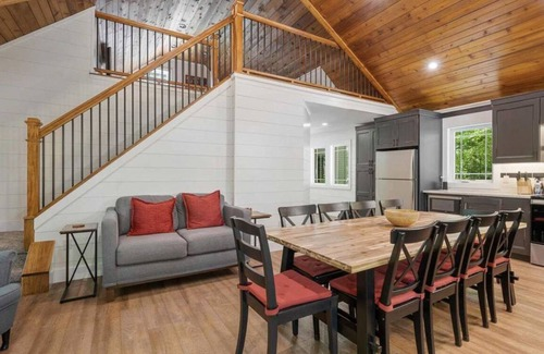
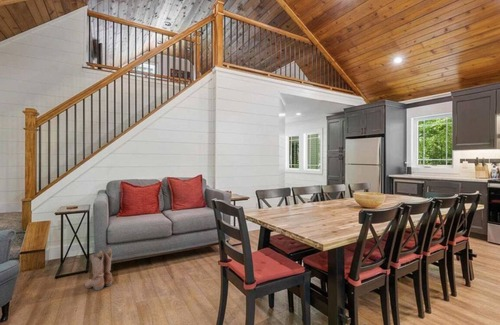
+ boots [83,247,113,291]
